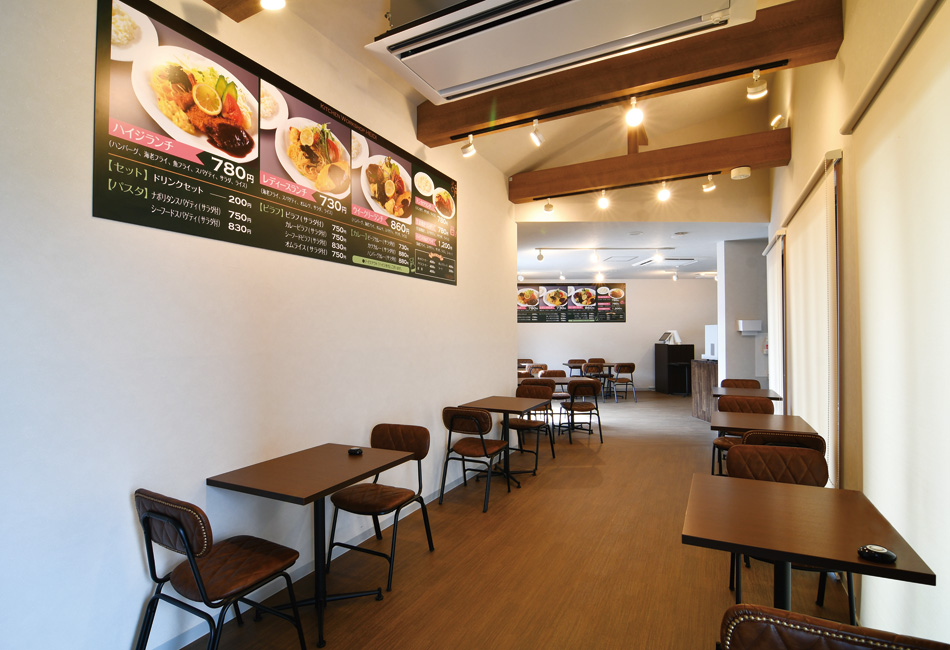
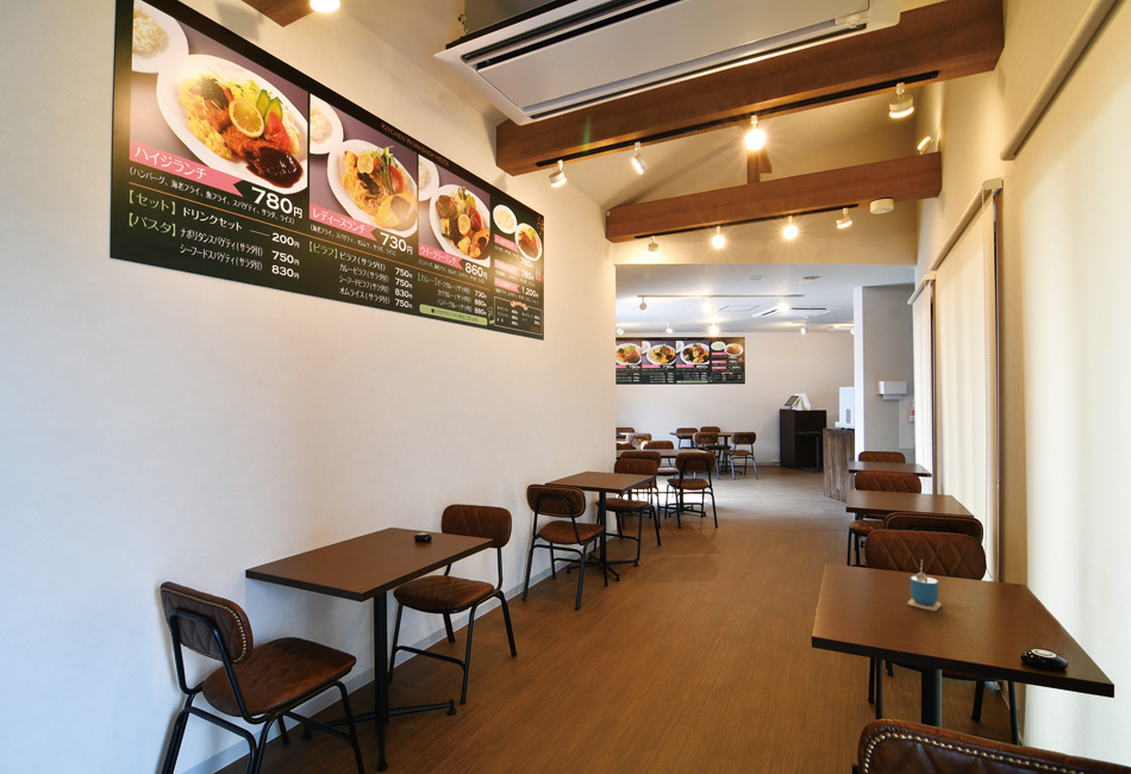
+ cup [907,558,942,612]
